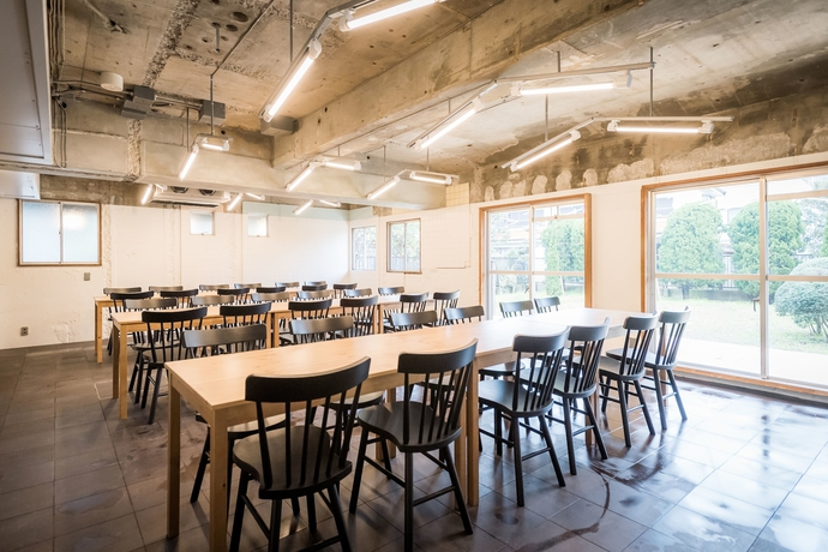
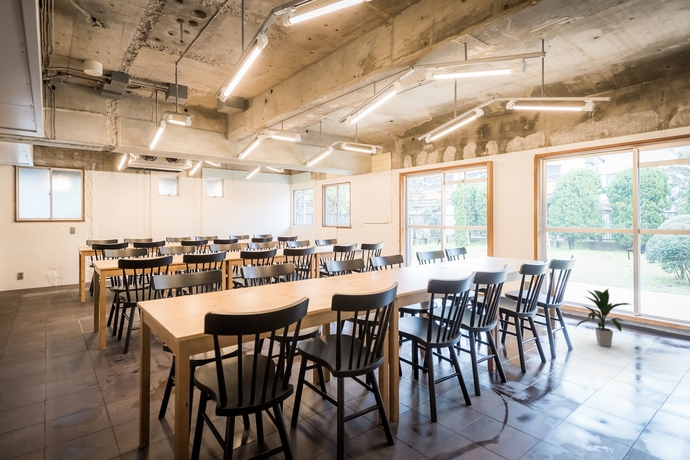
+ indoor plant [574,288,634,348]
